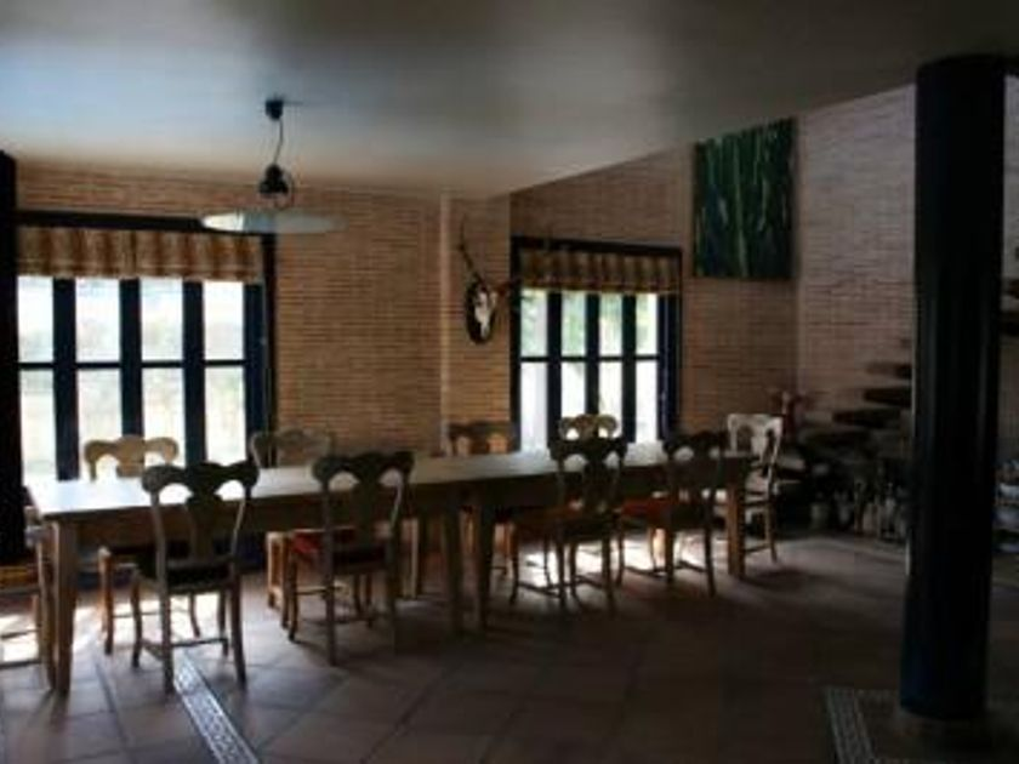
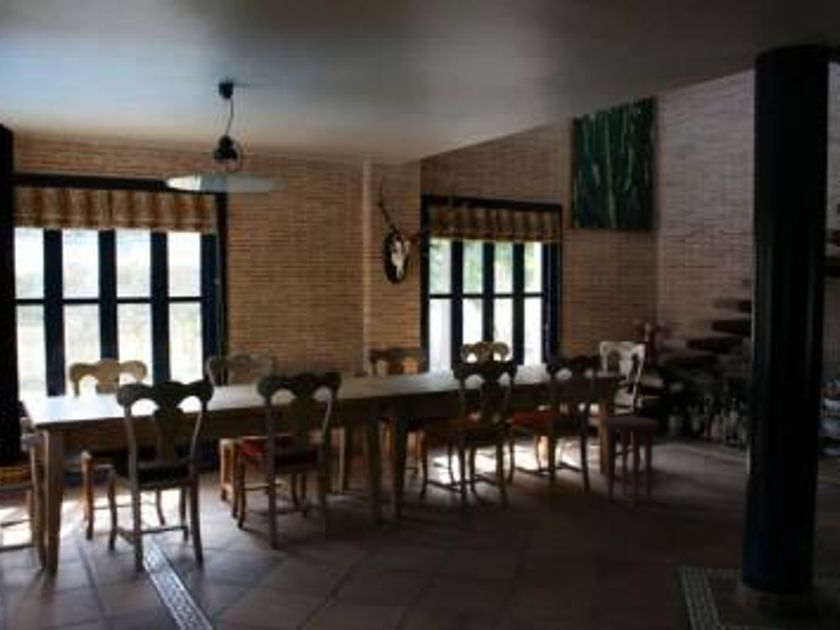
+ side table [600,415,661,506]
